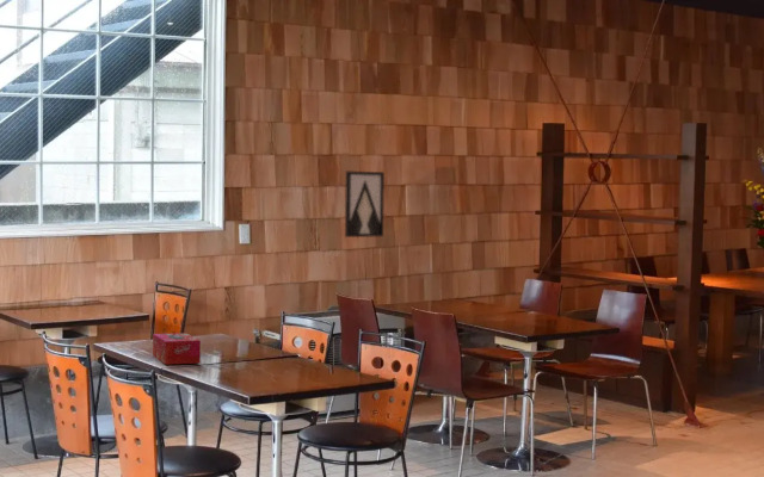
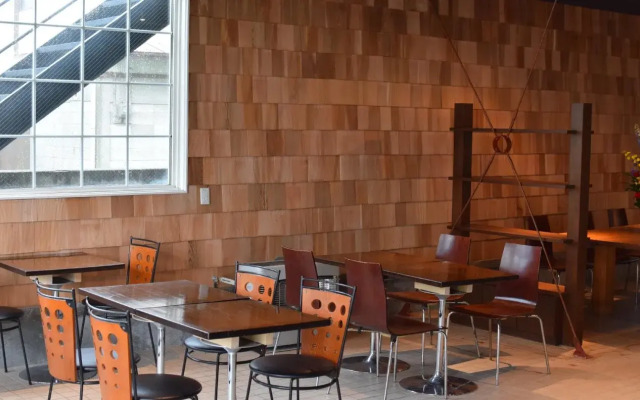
- wall art [344,171,386,238]
- tissue box [152,332,202,366]
